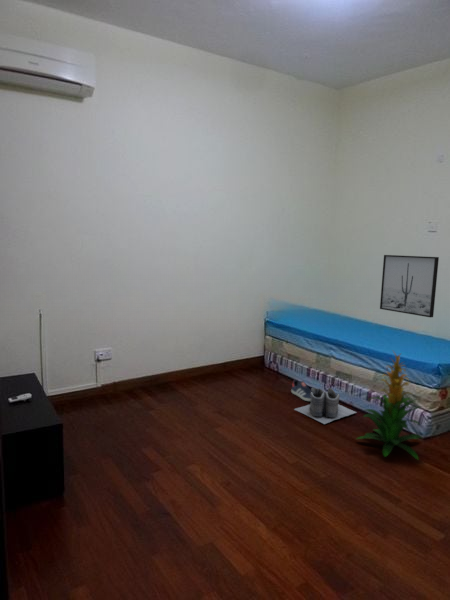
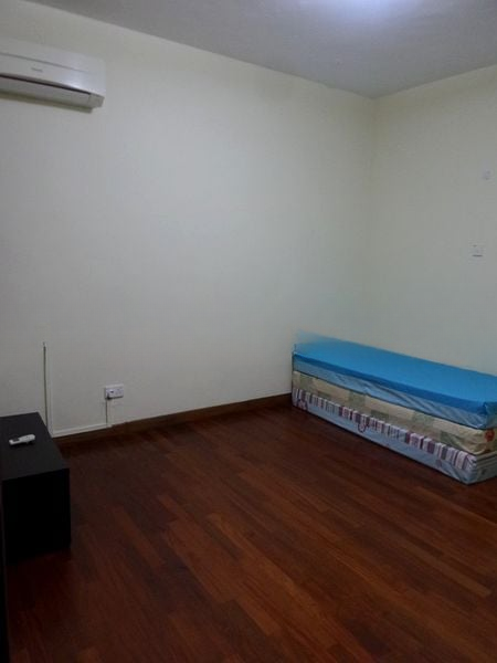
- indoor plant [355,350,423,460]
- boots [293,387,358,425]
- sneaker [290,379,312,402]
- wall art [379,254,440,318]
